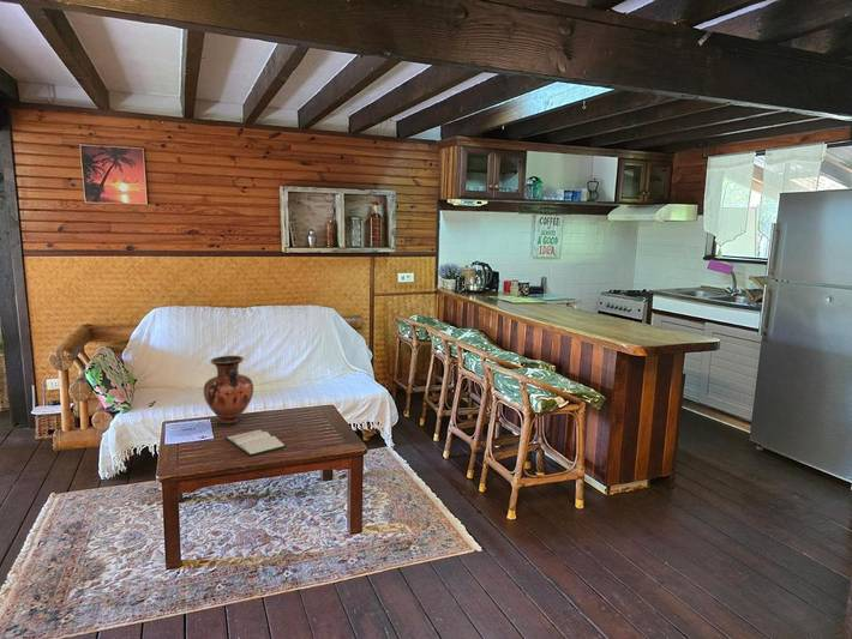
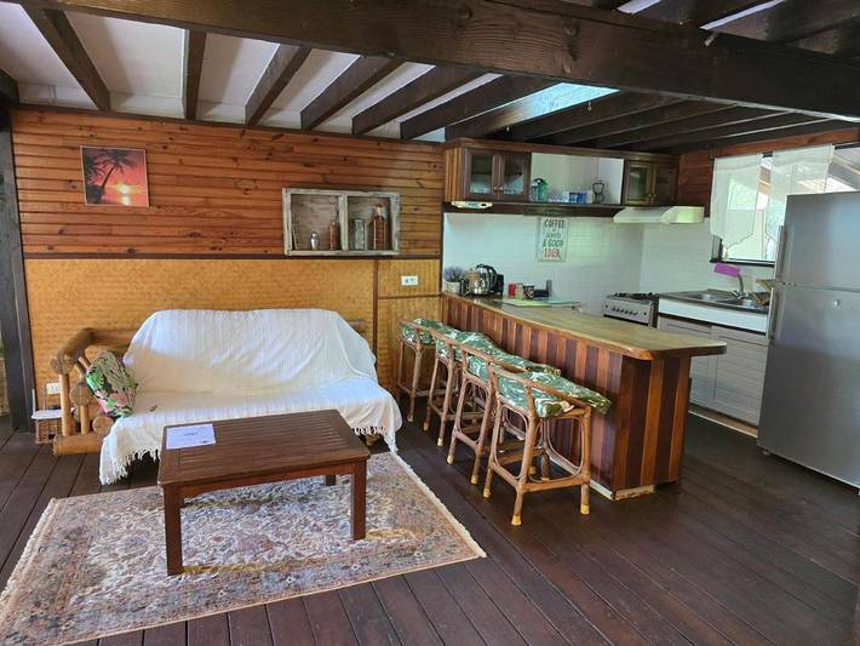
- hardback book [224,429,287,457]
- vase [203,355,254,428]
